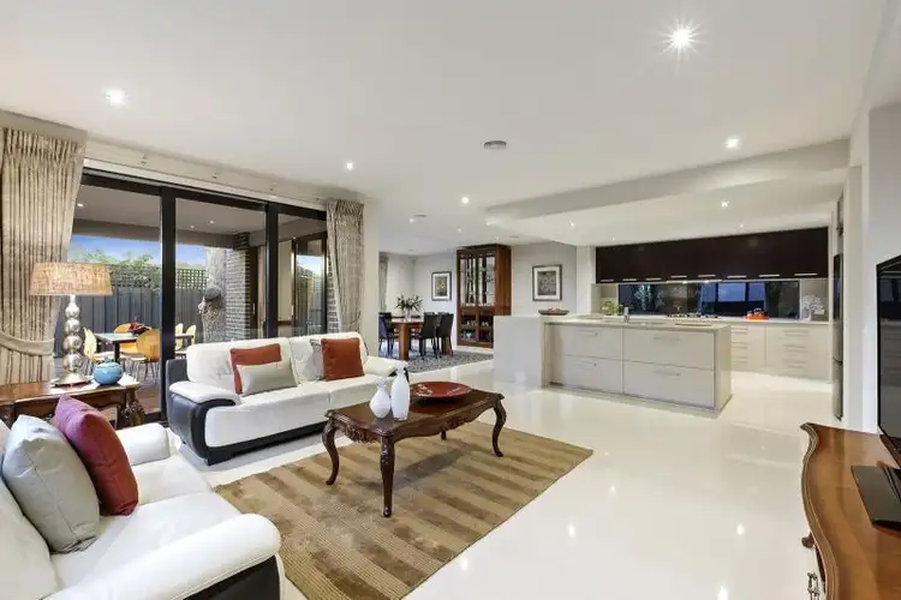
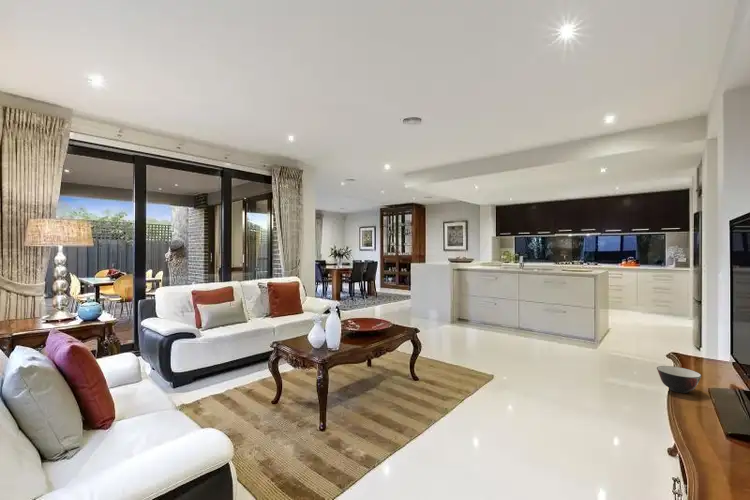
+ soup bowl [656,365,702,394]
